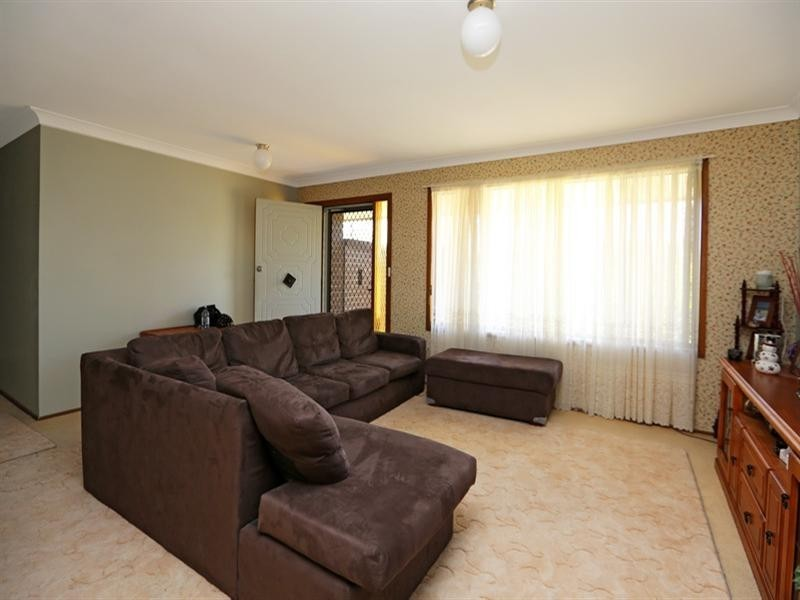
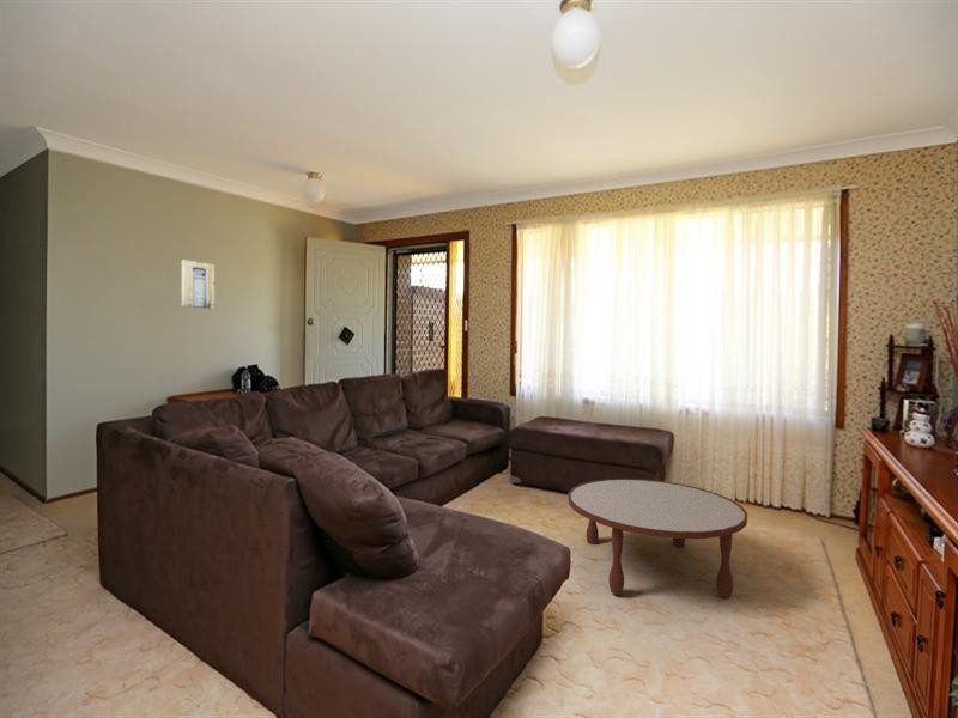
+ coffee table [566,477,748,598]
+ wall art [181,258,216,310]
